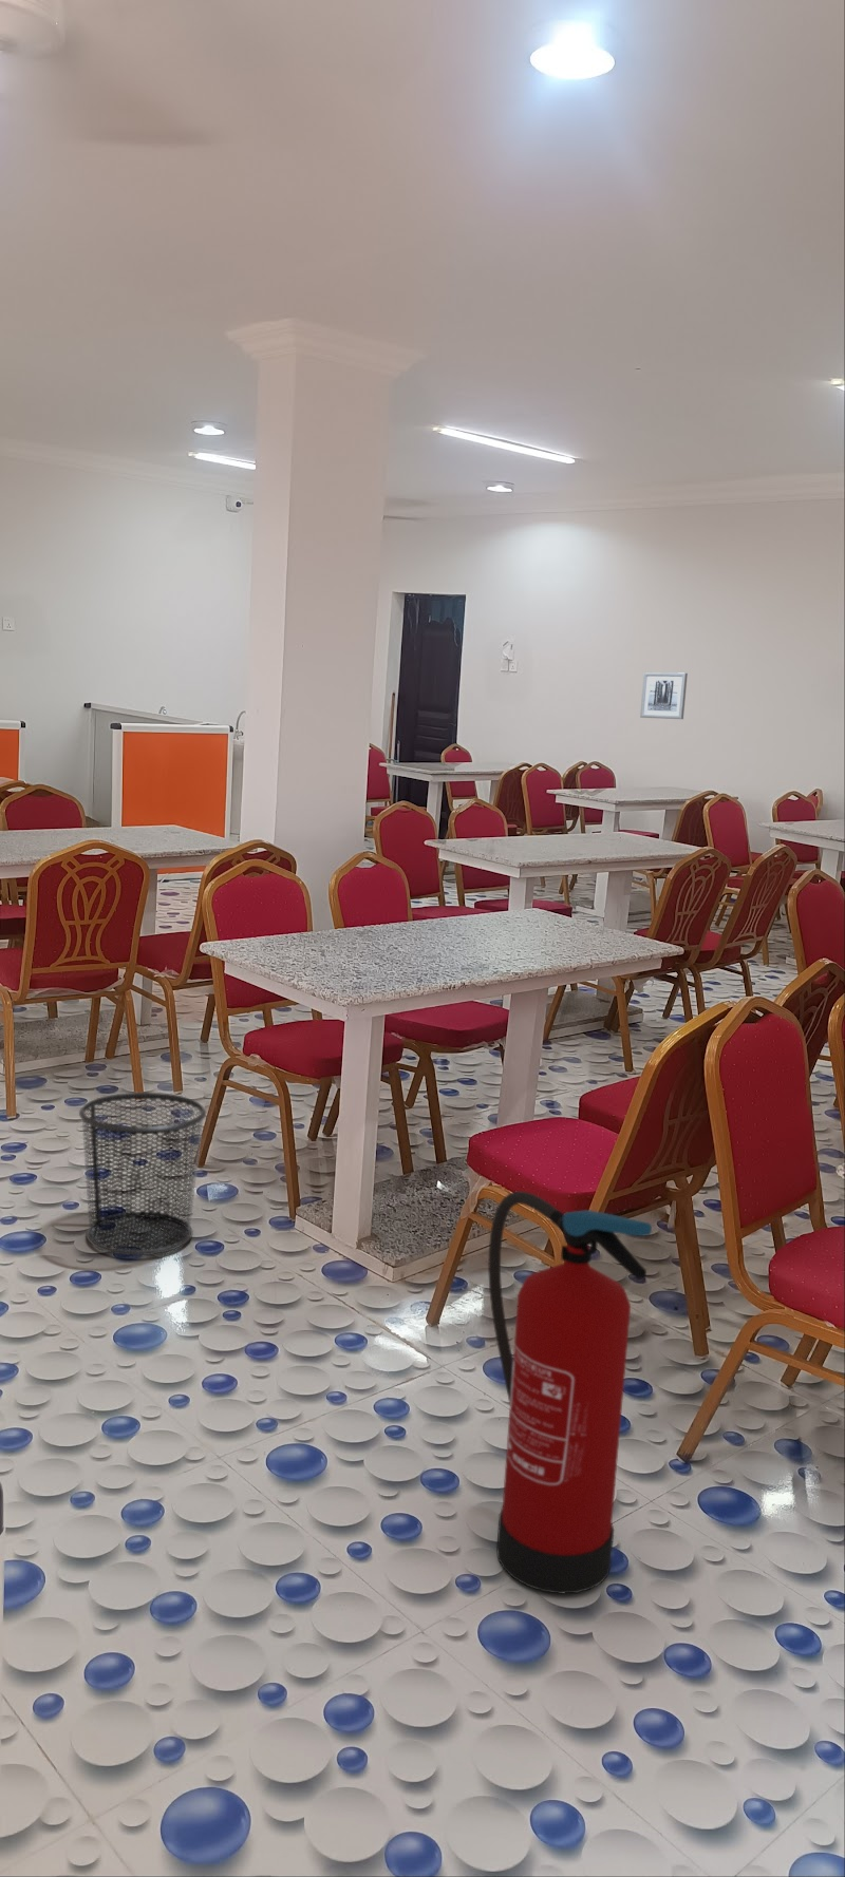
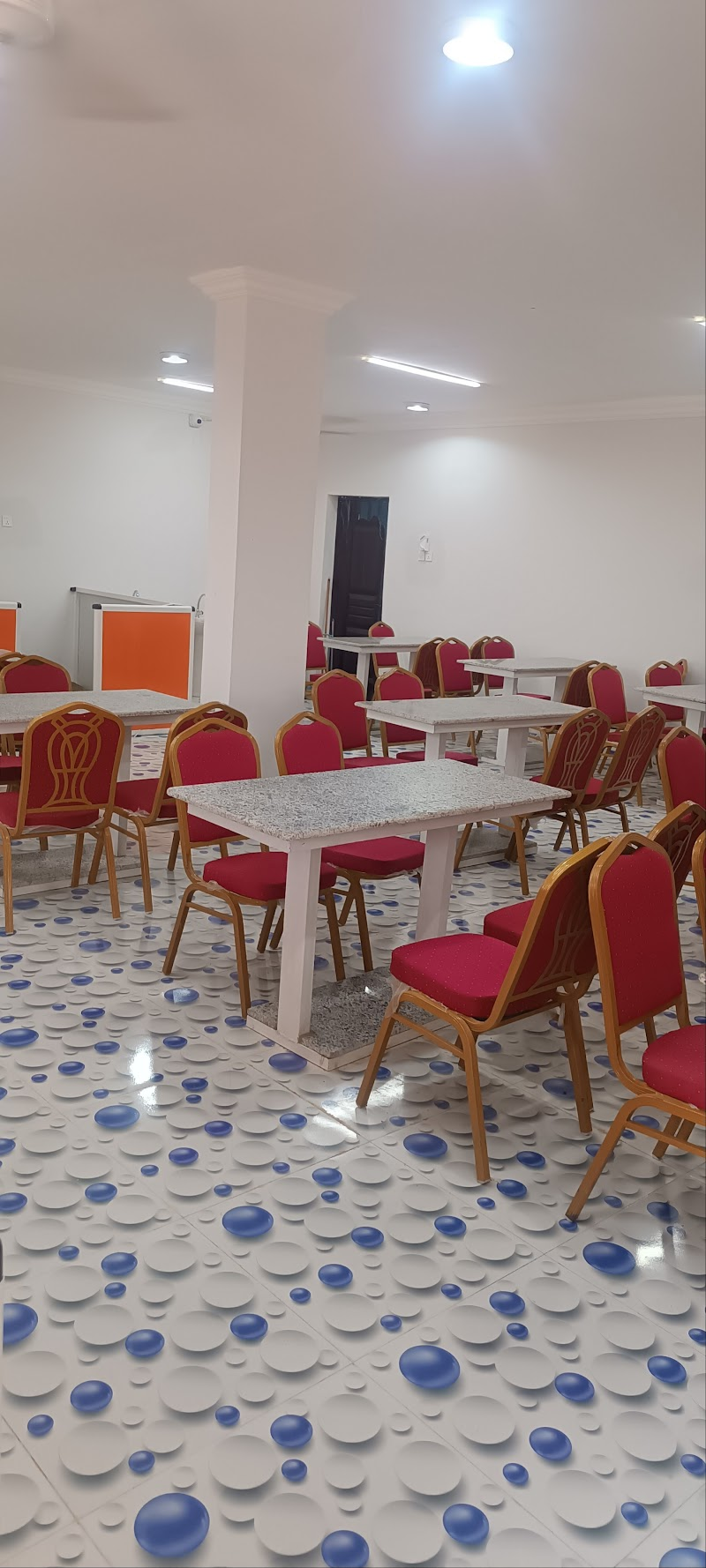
- fire extinguisher [487,1190,652,1596]
- waste bin [78,1092,207,1256]
- wall art [639,672,688,719]
